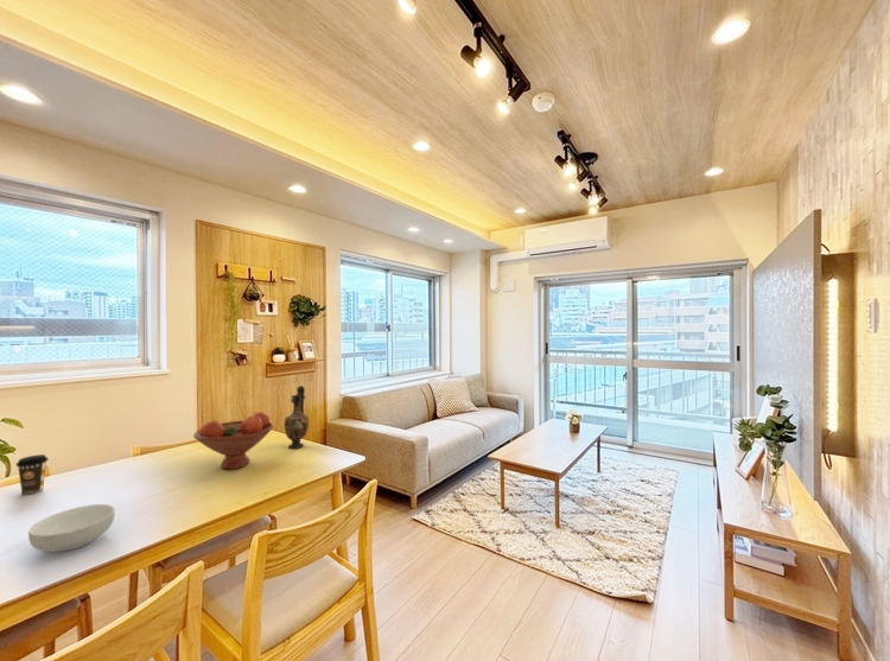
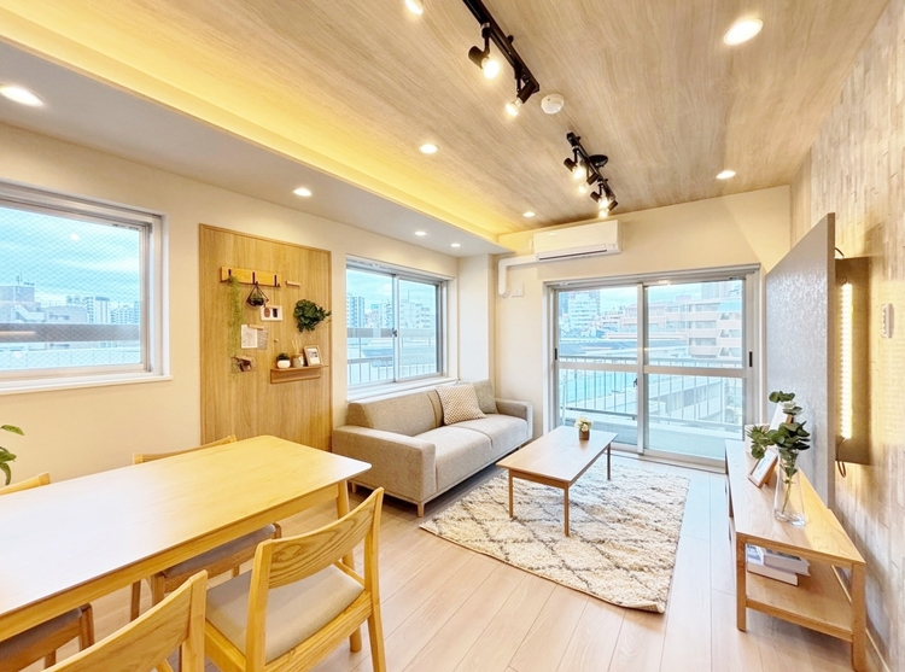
- coffee cup [15,453,50,496]
- cereal bowl [27,503,116,553]
- vase [282,384,310,450]
- fruit bowl [192,411,274,470]
